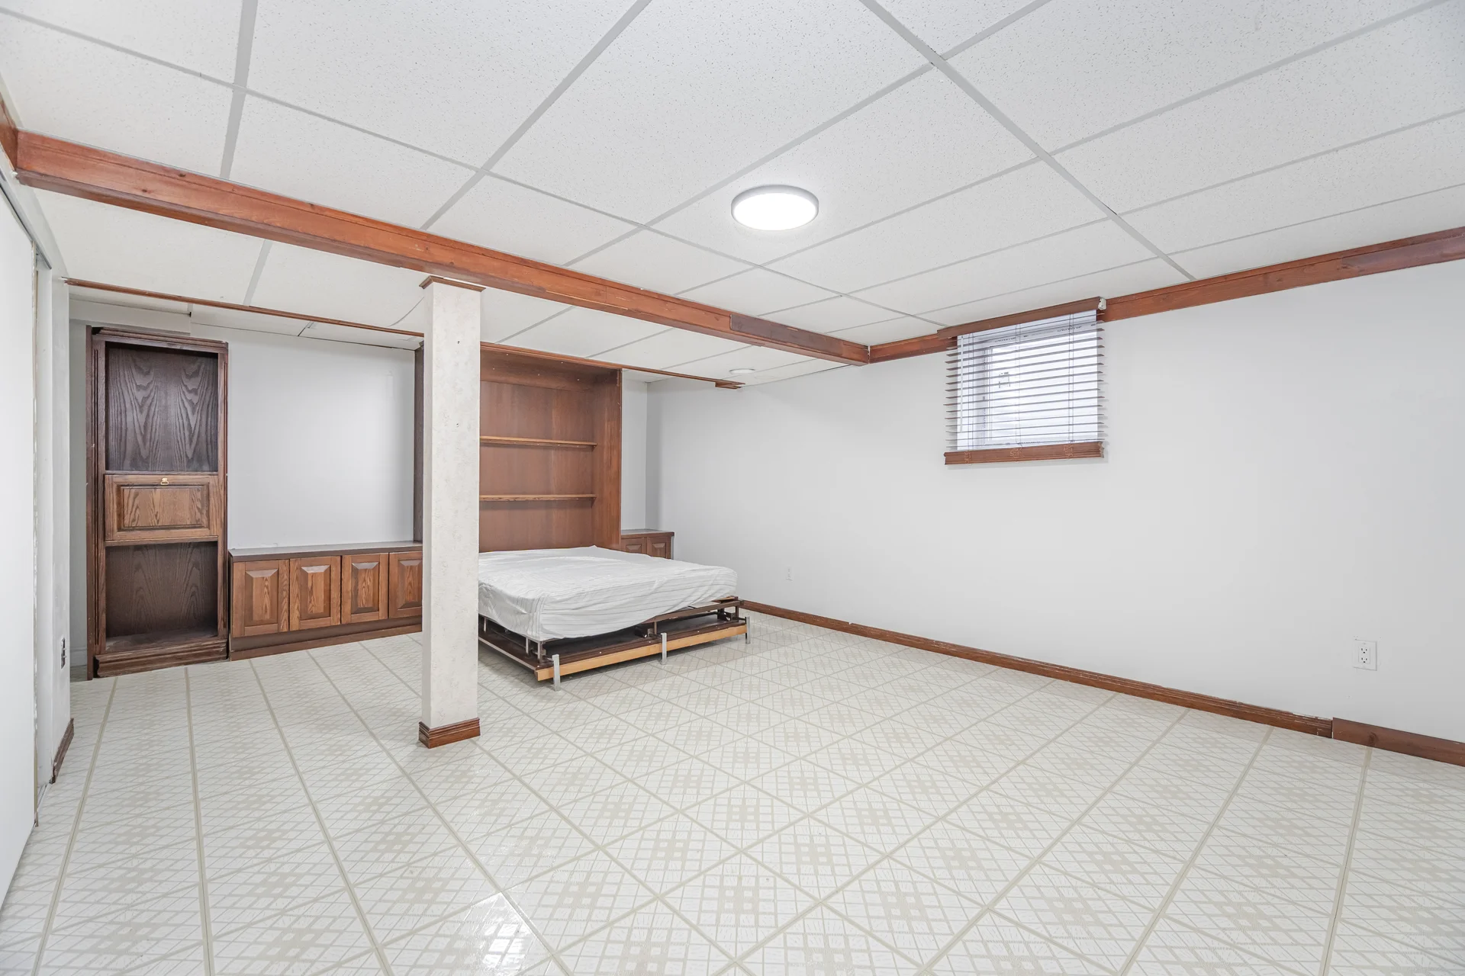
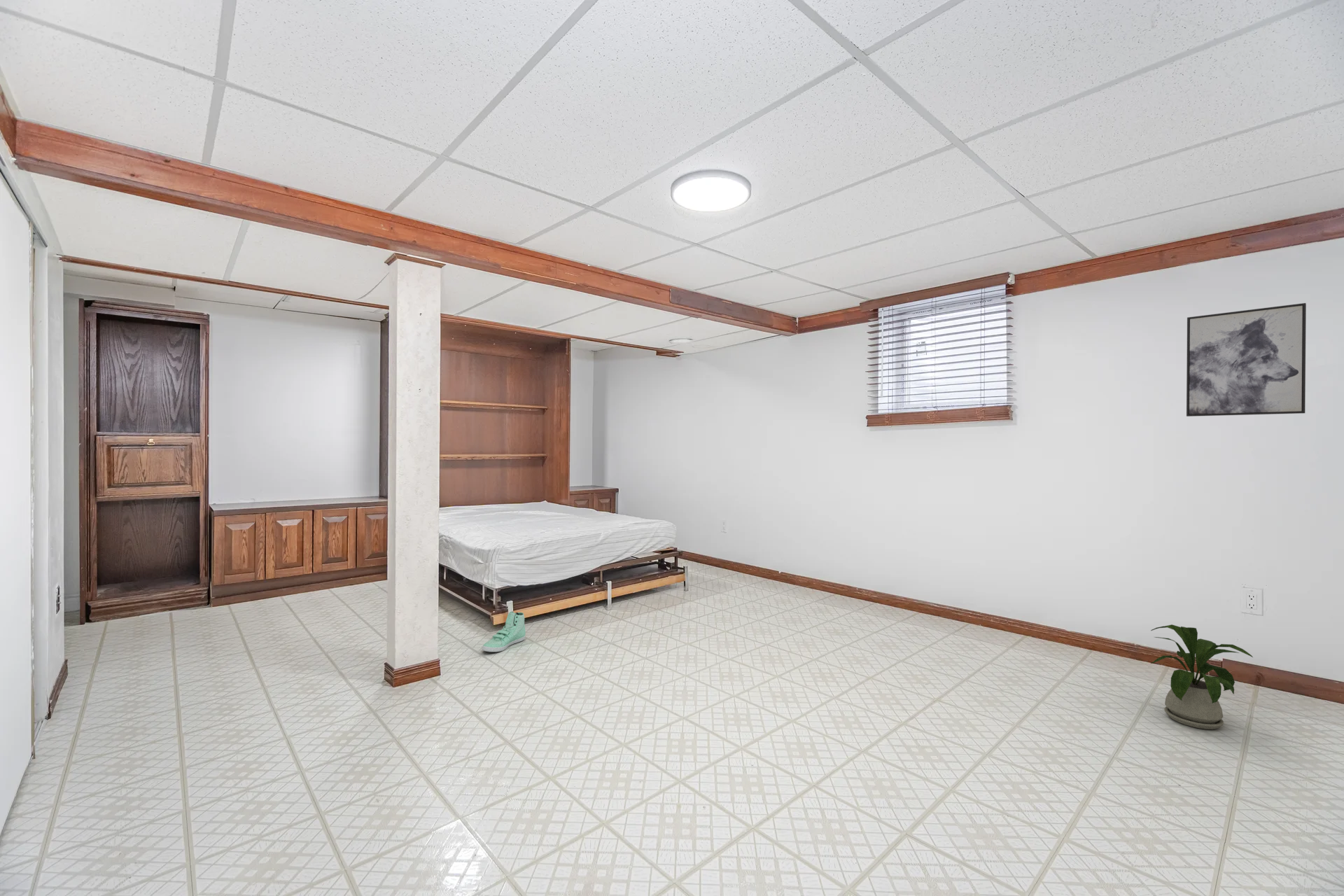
+ wall art [1186,302,1307,417]
+ sneaker [481,611,526,652]
+ house plant [1150,624,1254,730]
